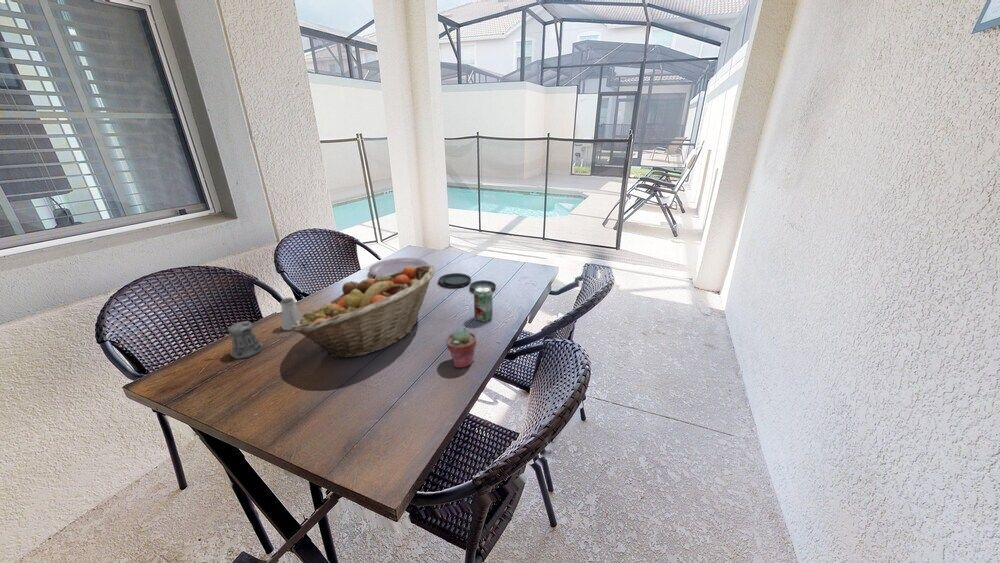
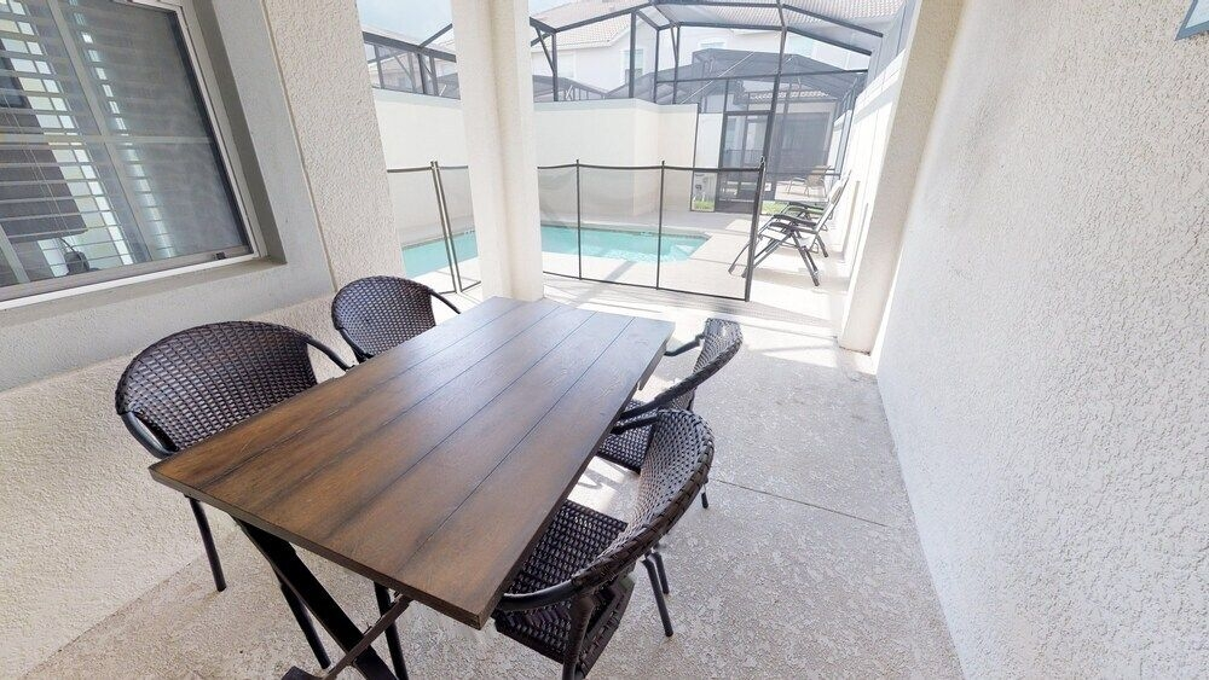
- plate [437,272,497,292]
- saltshaker [279,297,303,331]
- plate [368,257,429,277]
- pepper shaker [211,320,264,360]
- potted succulent [445,327,478,369]
- beverage can [473,286,494,322]
- fruit basket [290,264,436,360]
